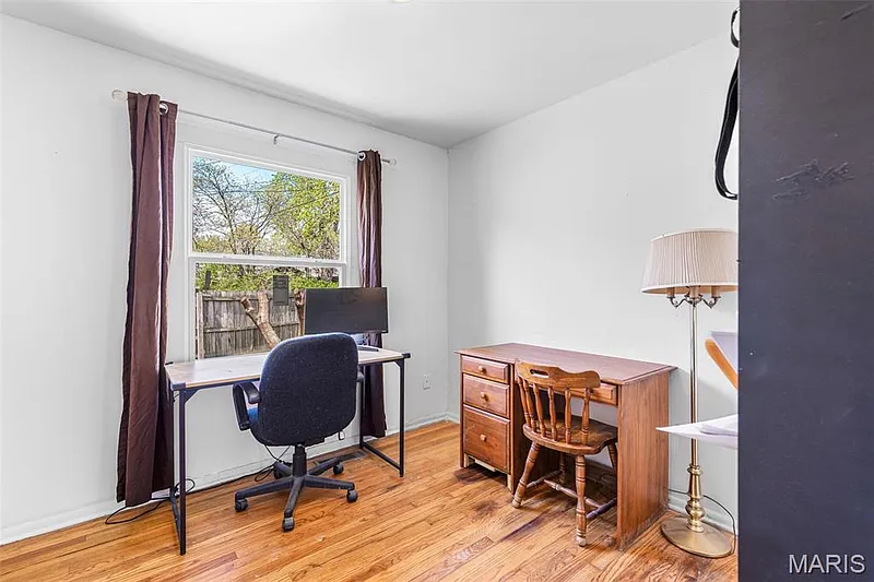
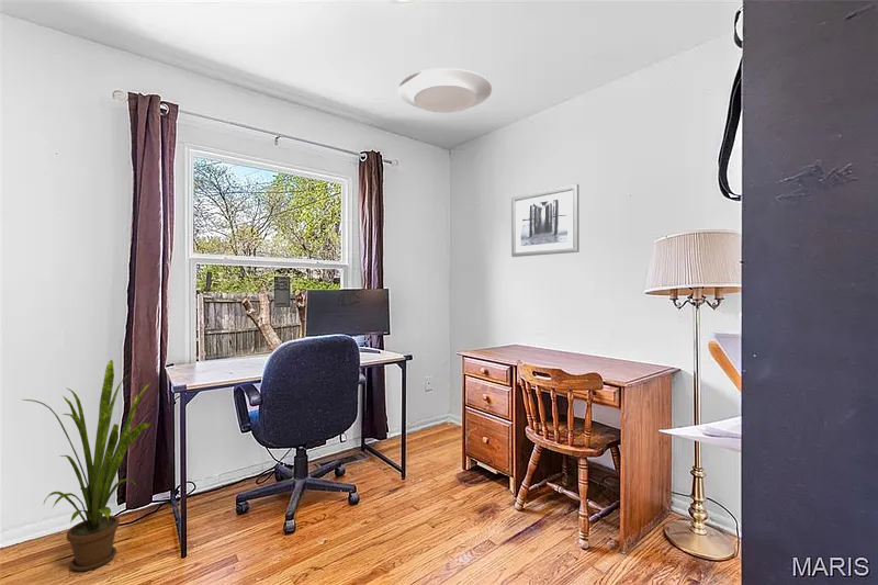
+ ceiling light [397,67,493,114]
+ wall art [510,183,581,258]
+ house plant [22,359,151,572]
